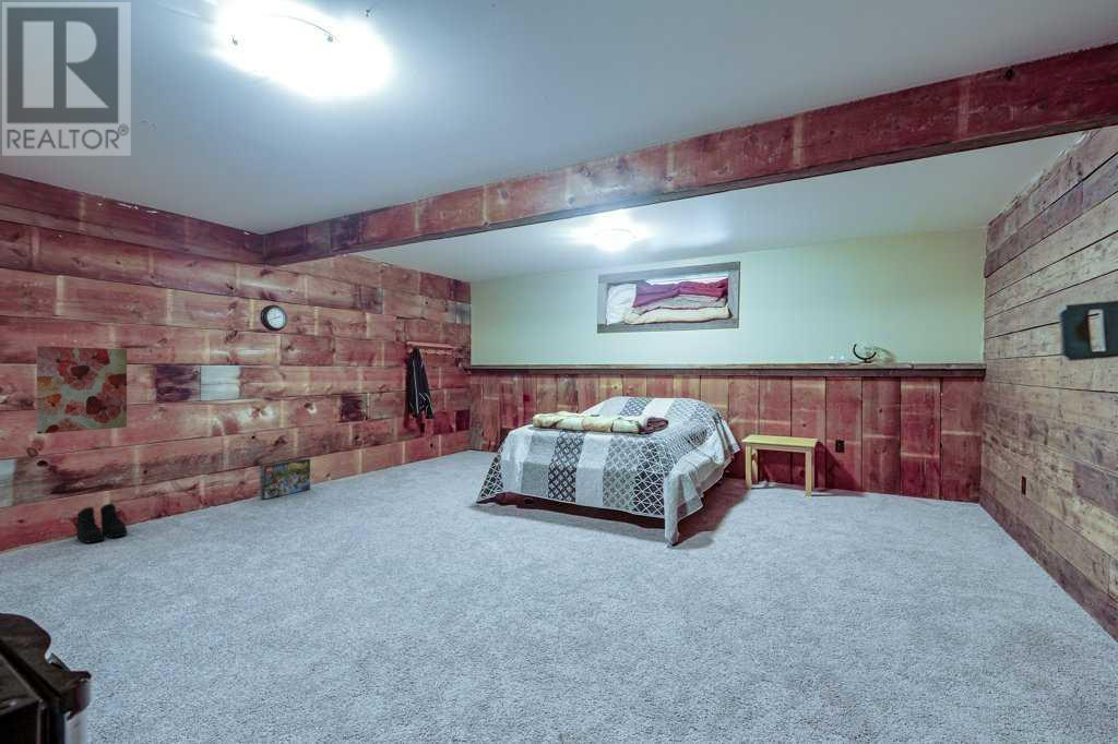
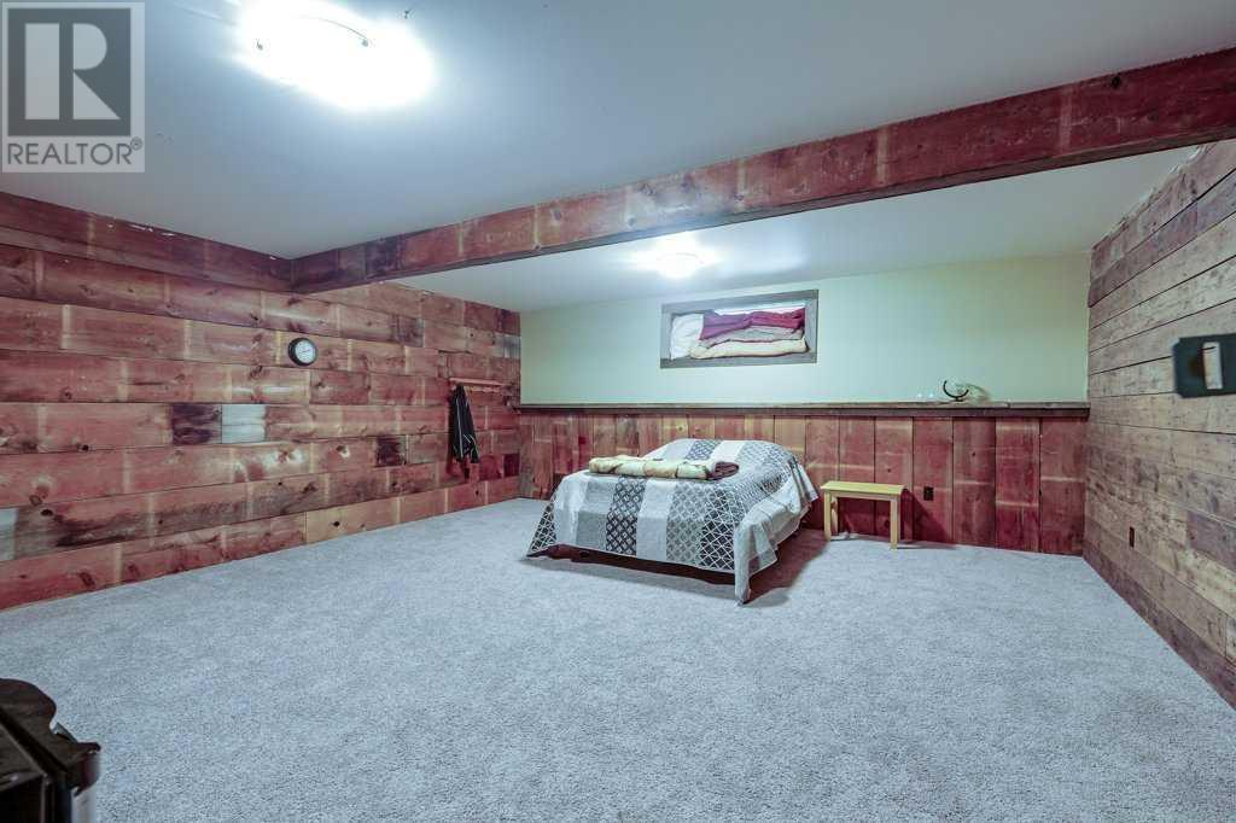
- wall art [36,345,128,435]
- boots [75,502,128,544]
- box [259,457,311,500]
